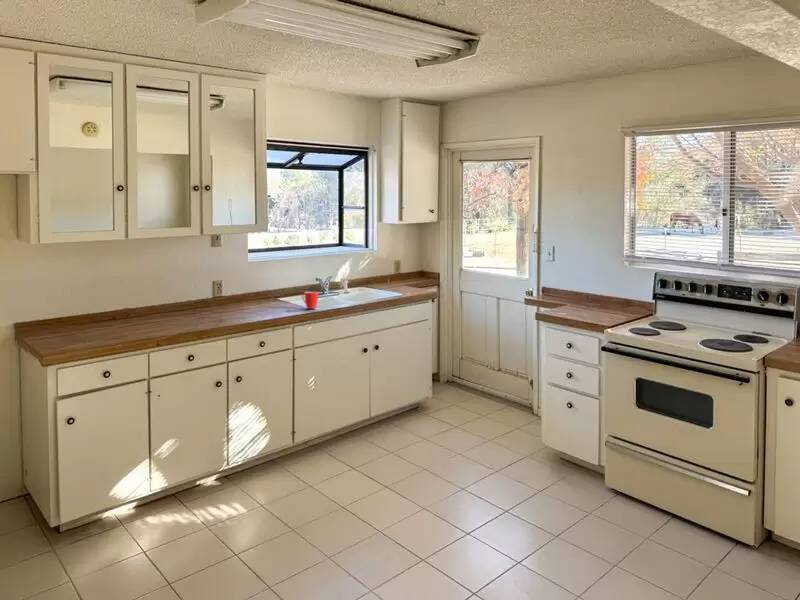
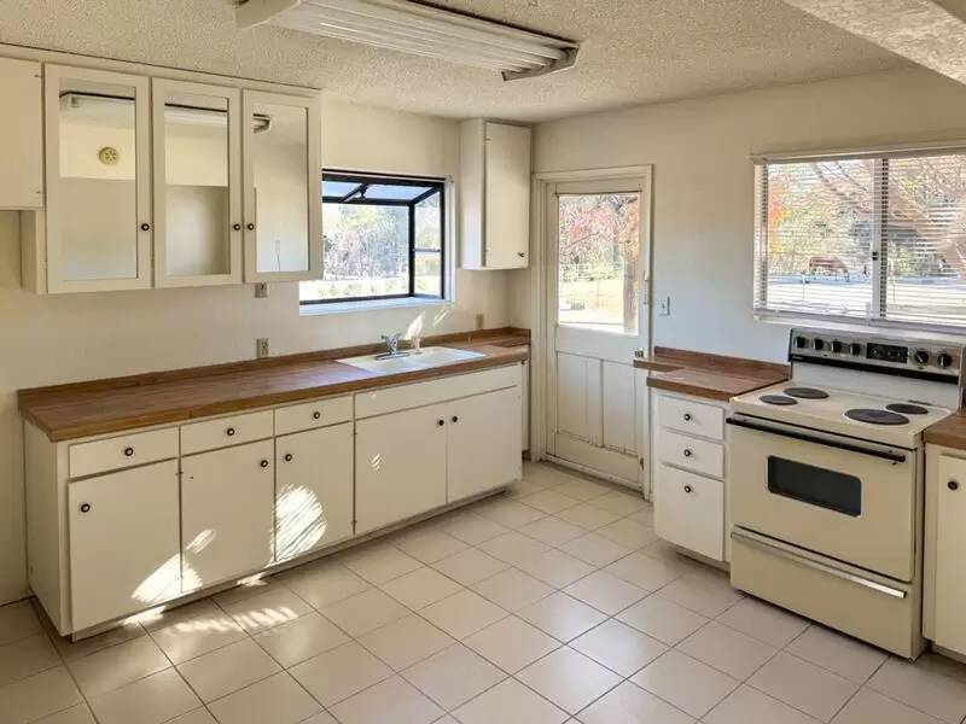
- mug [301,291,319,310]
